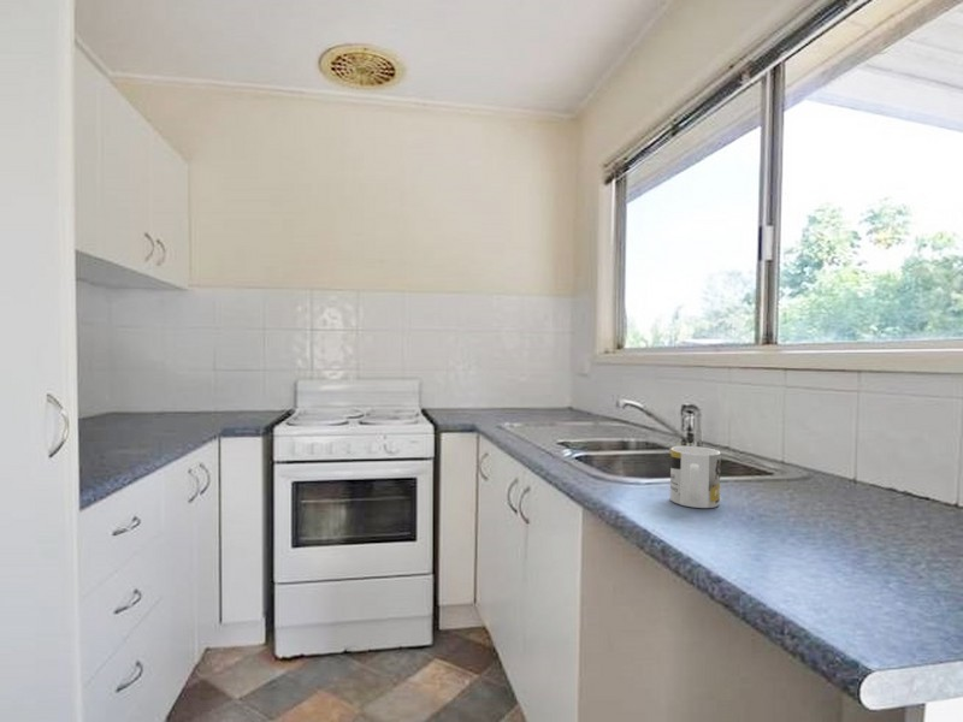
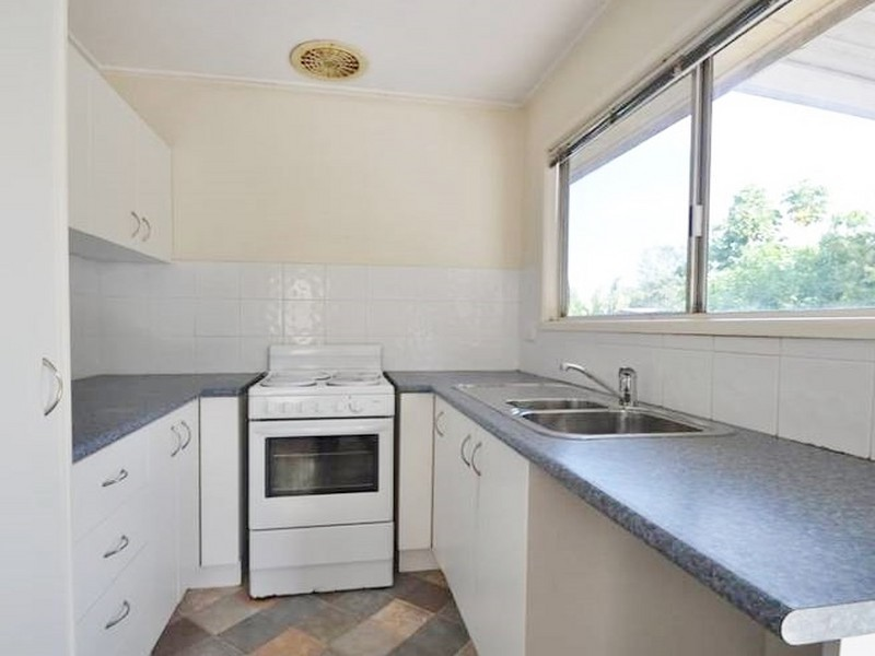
- mug [669,445,722,509]
